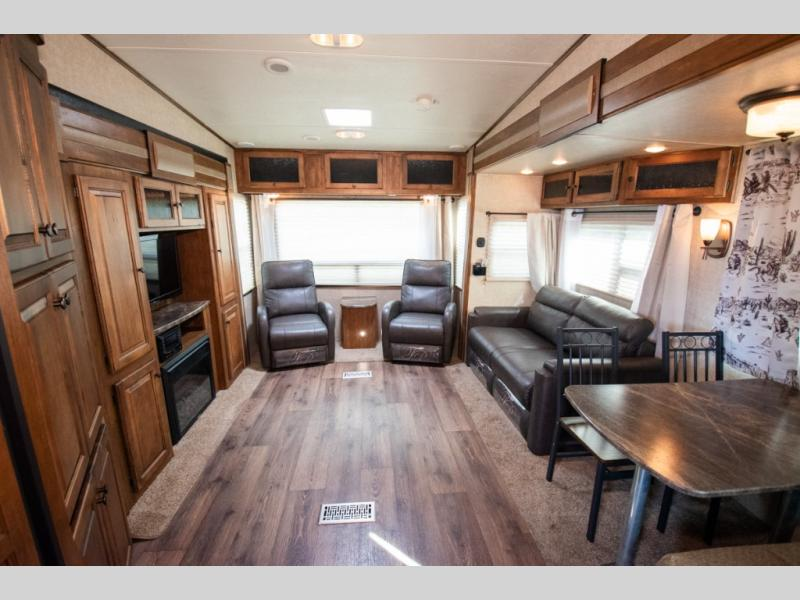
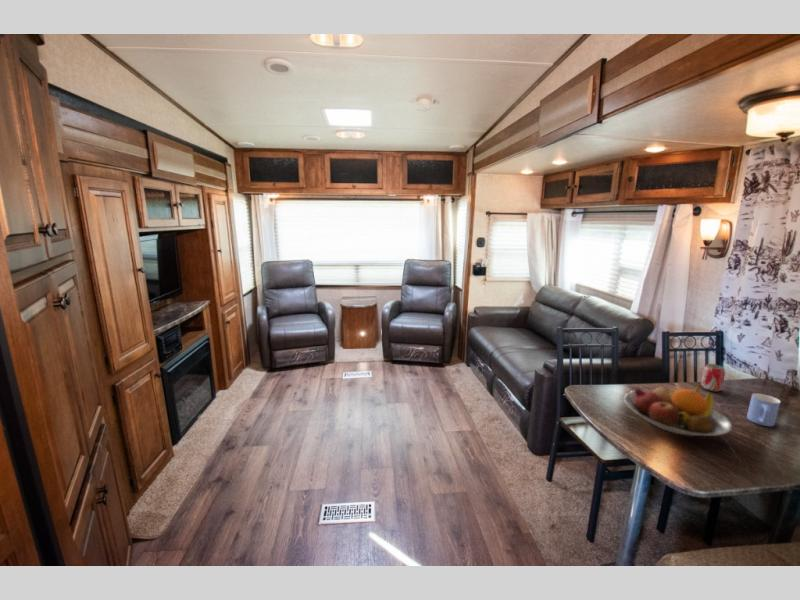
+ beverage can [700,363,726,393]
+ mug [746,392,781,427]
+ fruit bowl [623,385,733,437]
